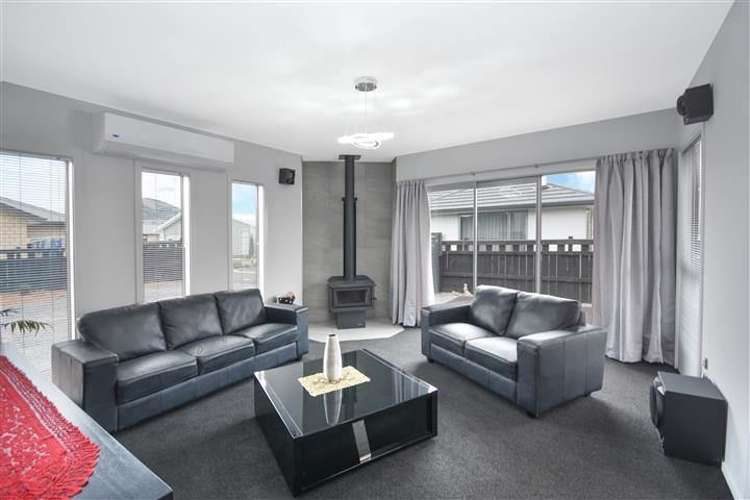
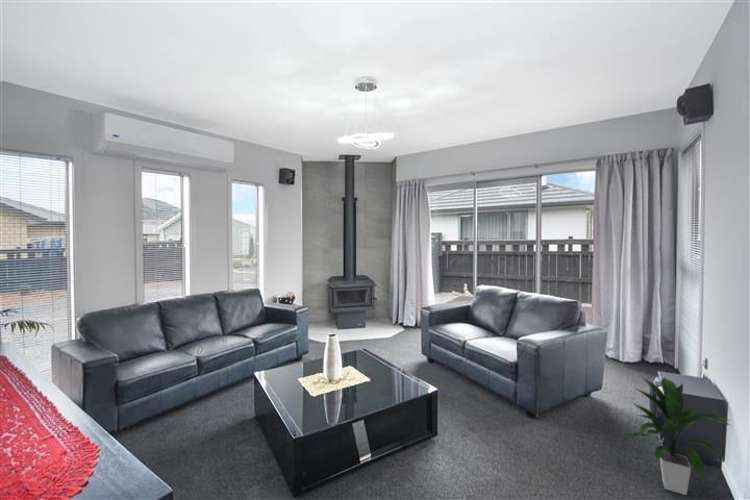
+ indoor plant [619,375,733,496]
